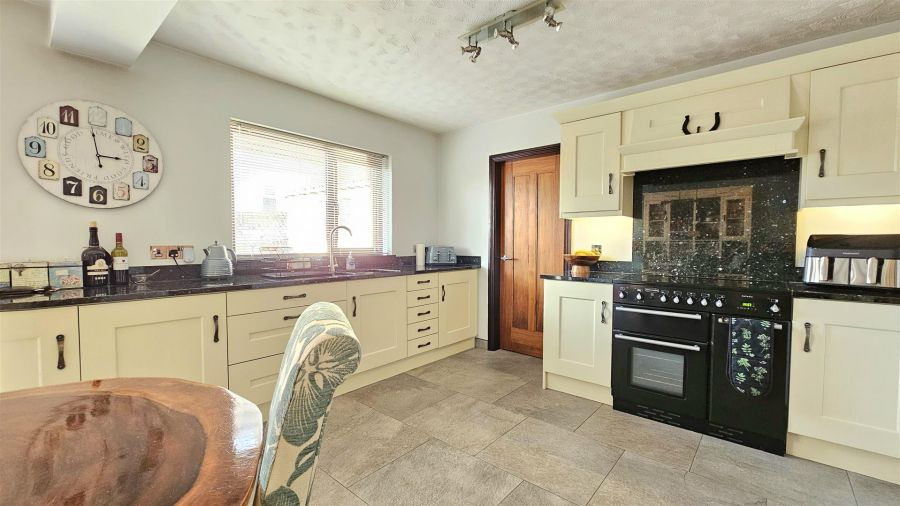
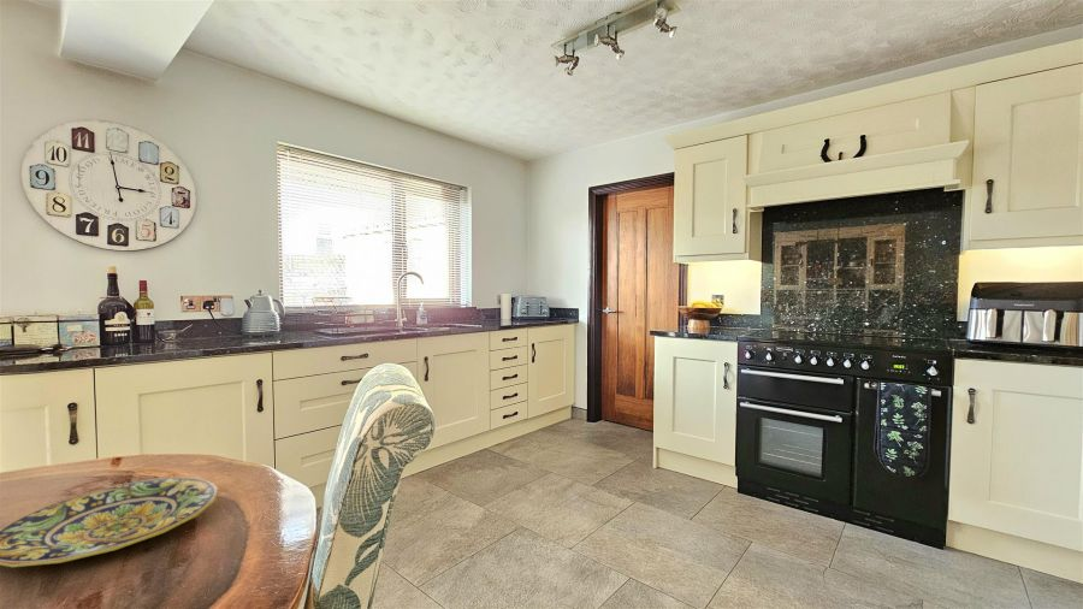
+ plate [0,475,219,568]
